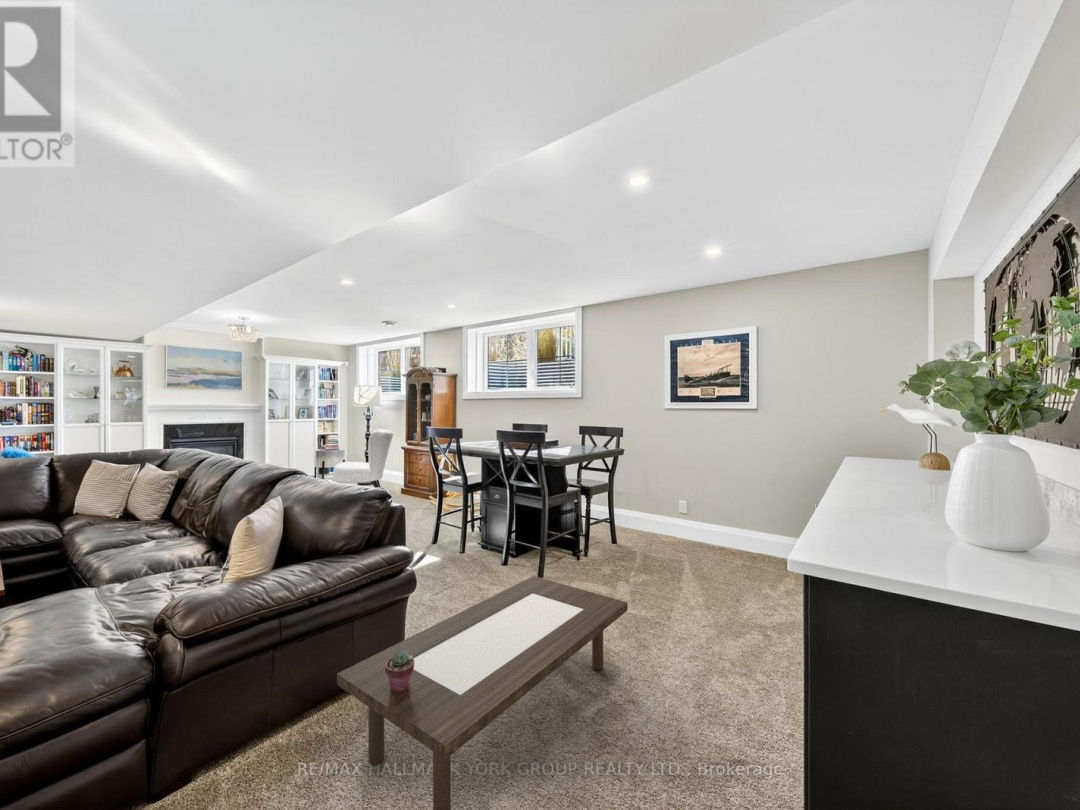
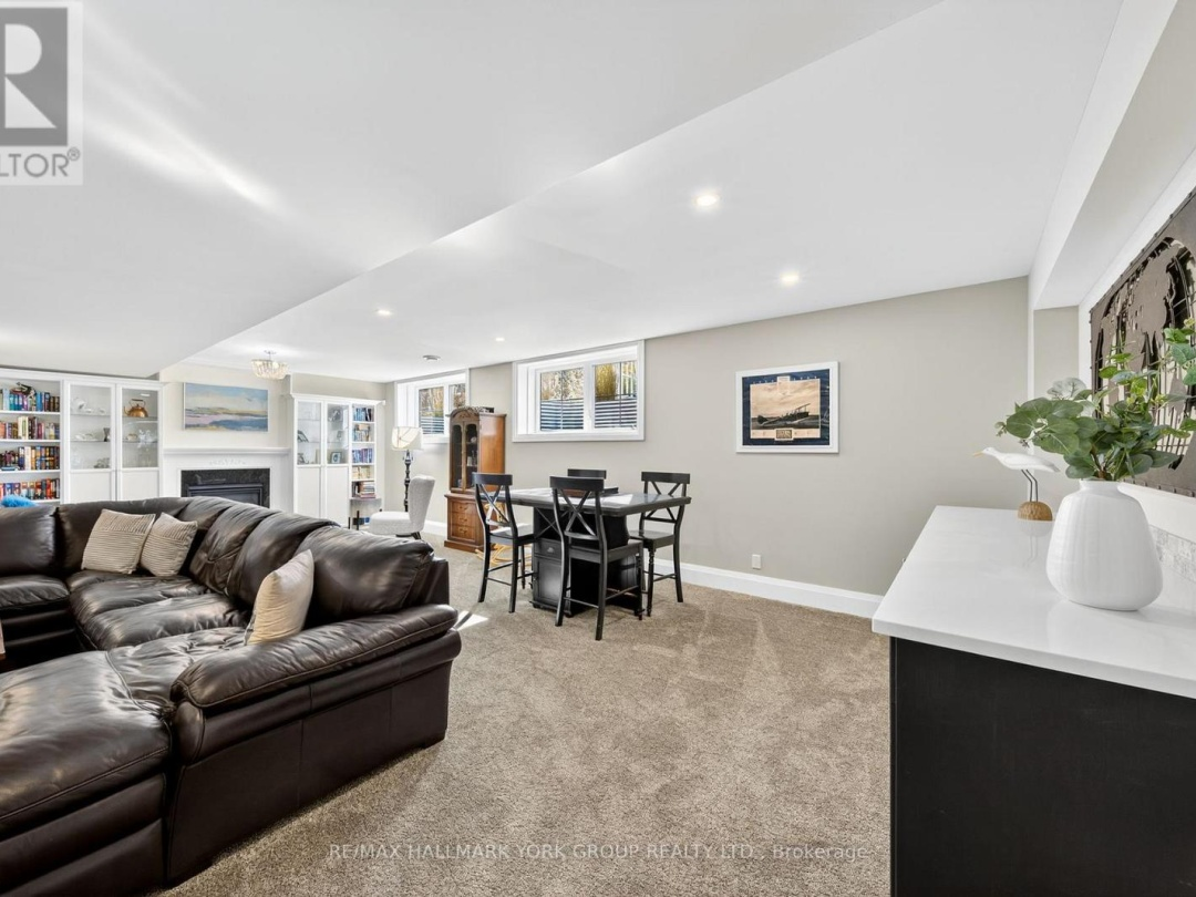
- potted succulent [385,650,414,694]
- coffee table [336,575,629,810]
